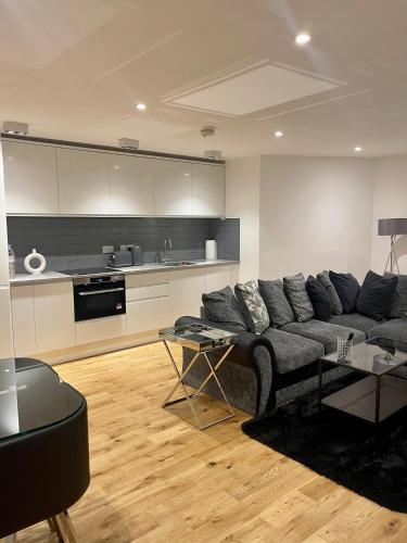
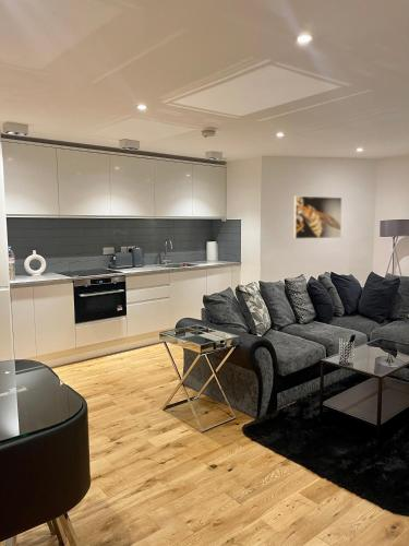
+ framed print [292,194,342,240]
